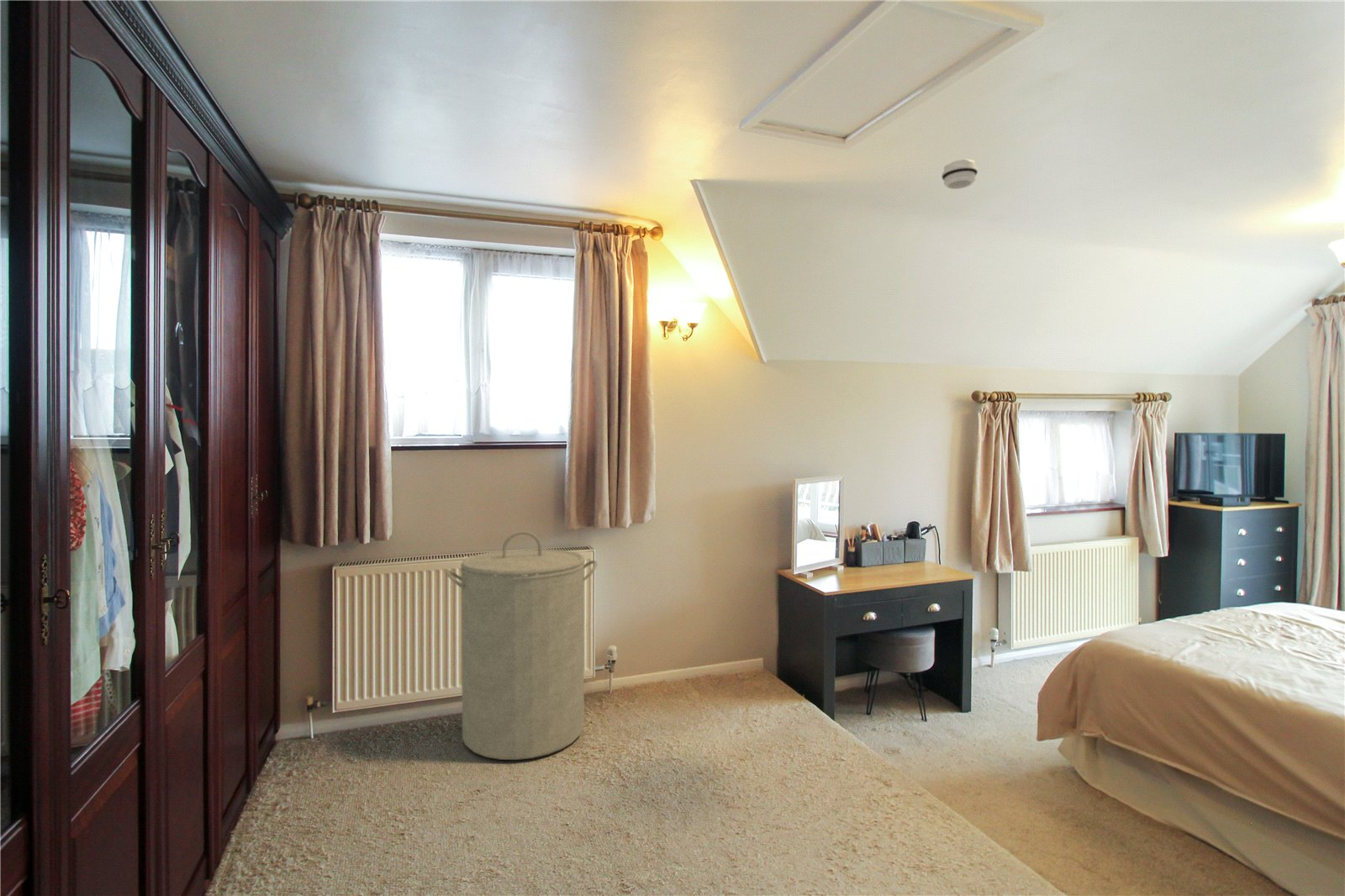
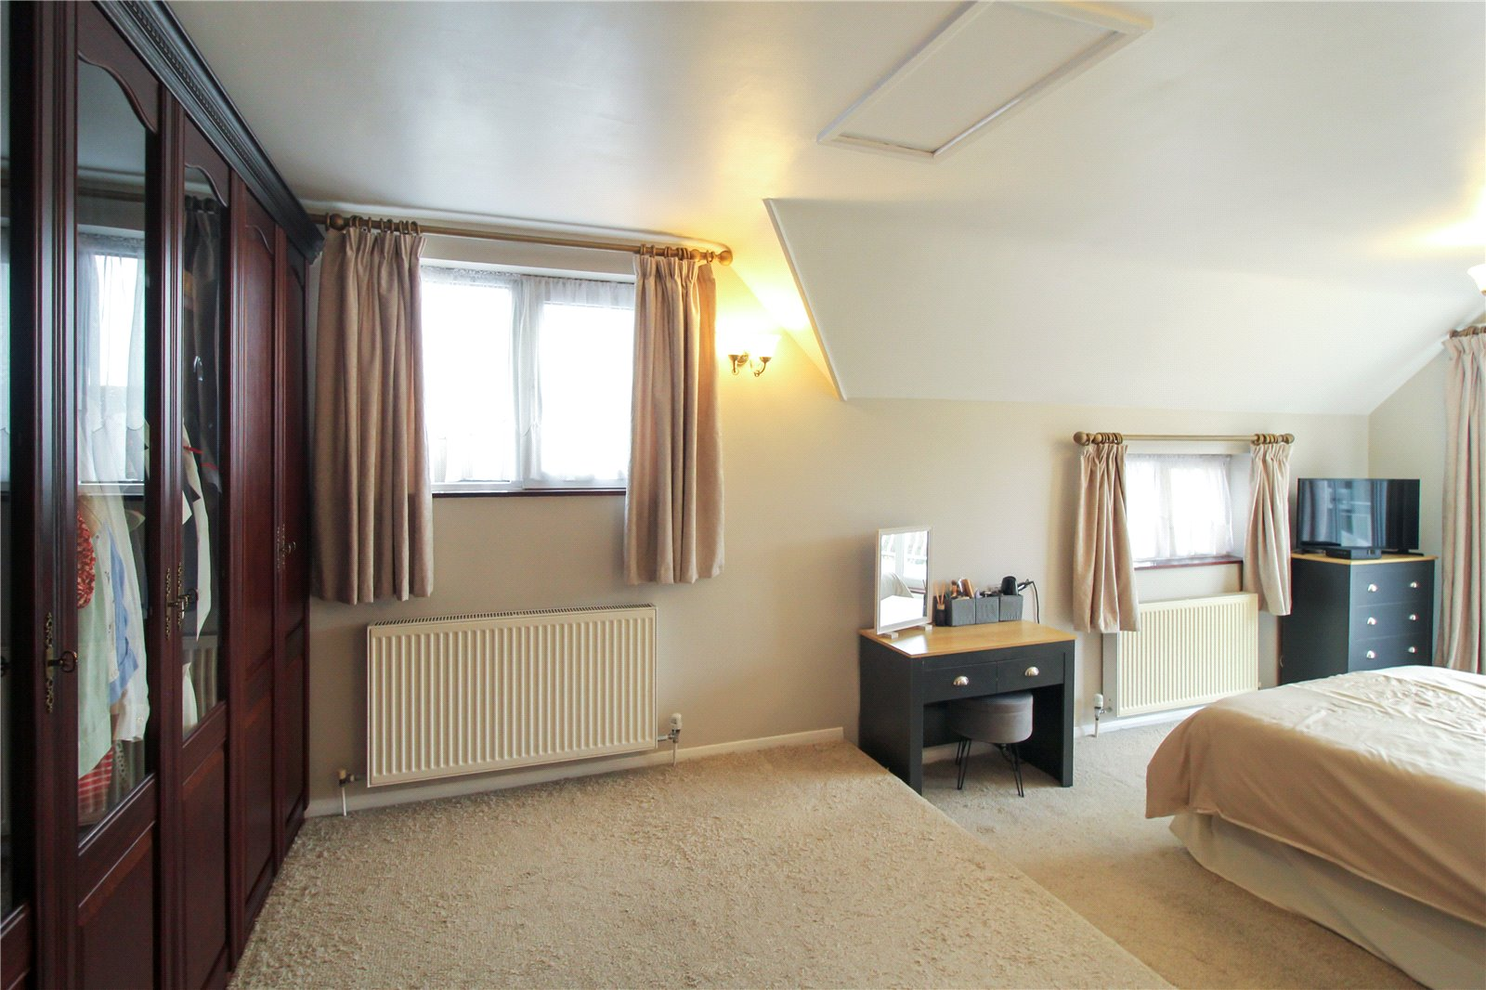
- laundry hamper [445,530,599,761]
- smoke detector [941,159,978,190]
